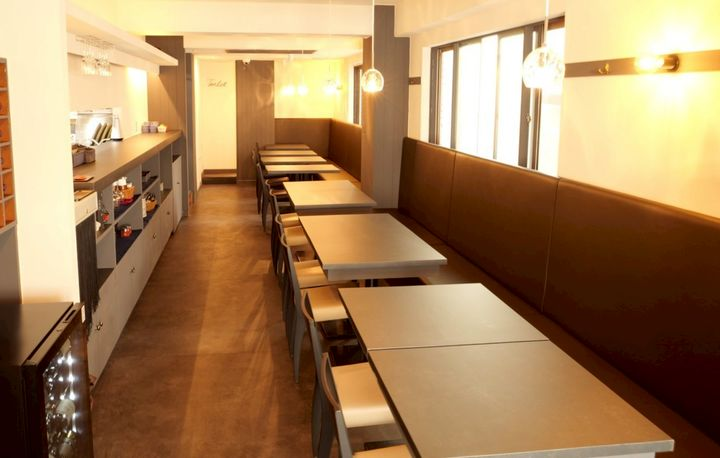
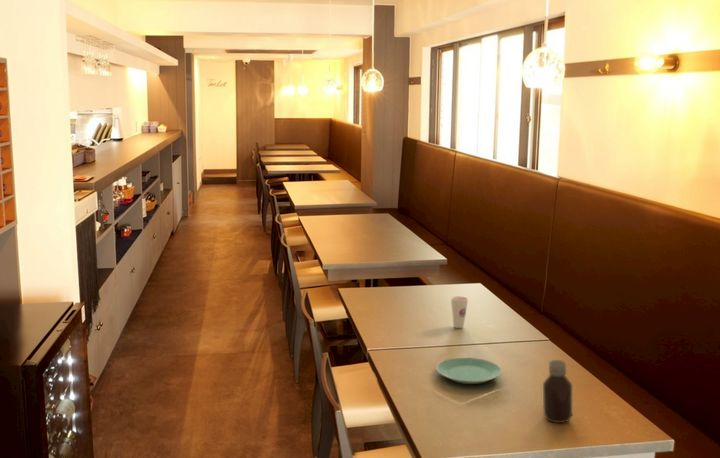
+ cup [450,295,469,329]
+ bottle [542,359,573,424]
+ plate [435,357,503,385]
